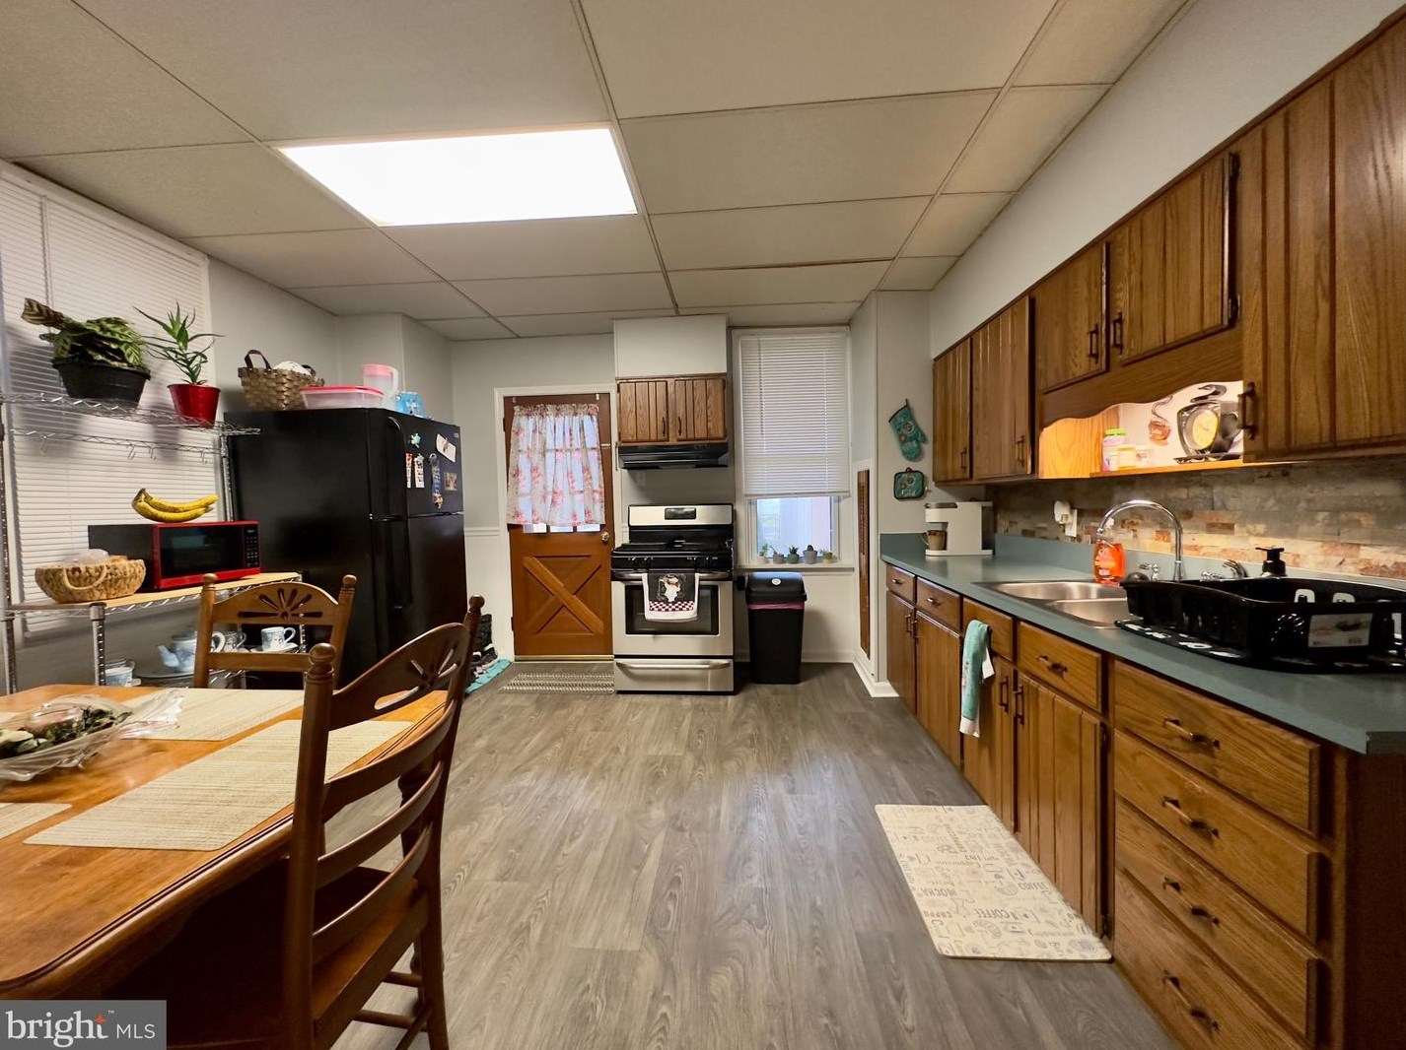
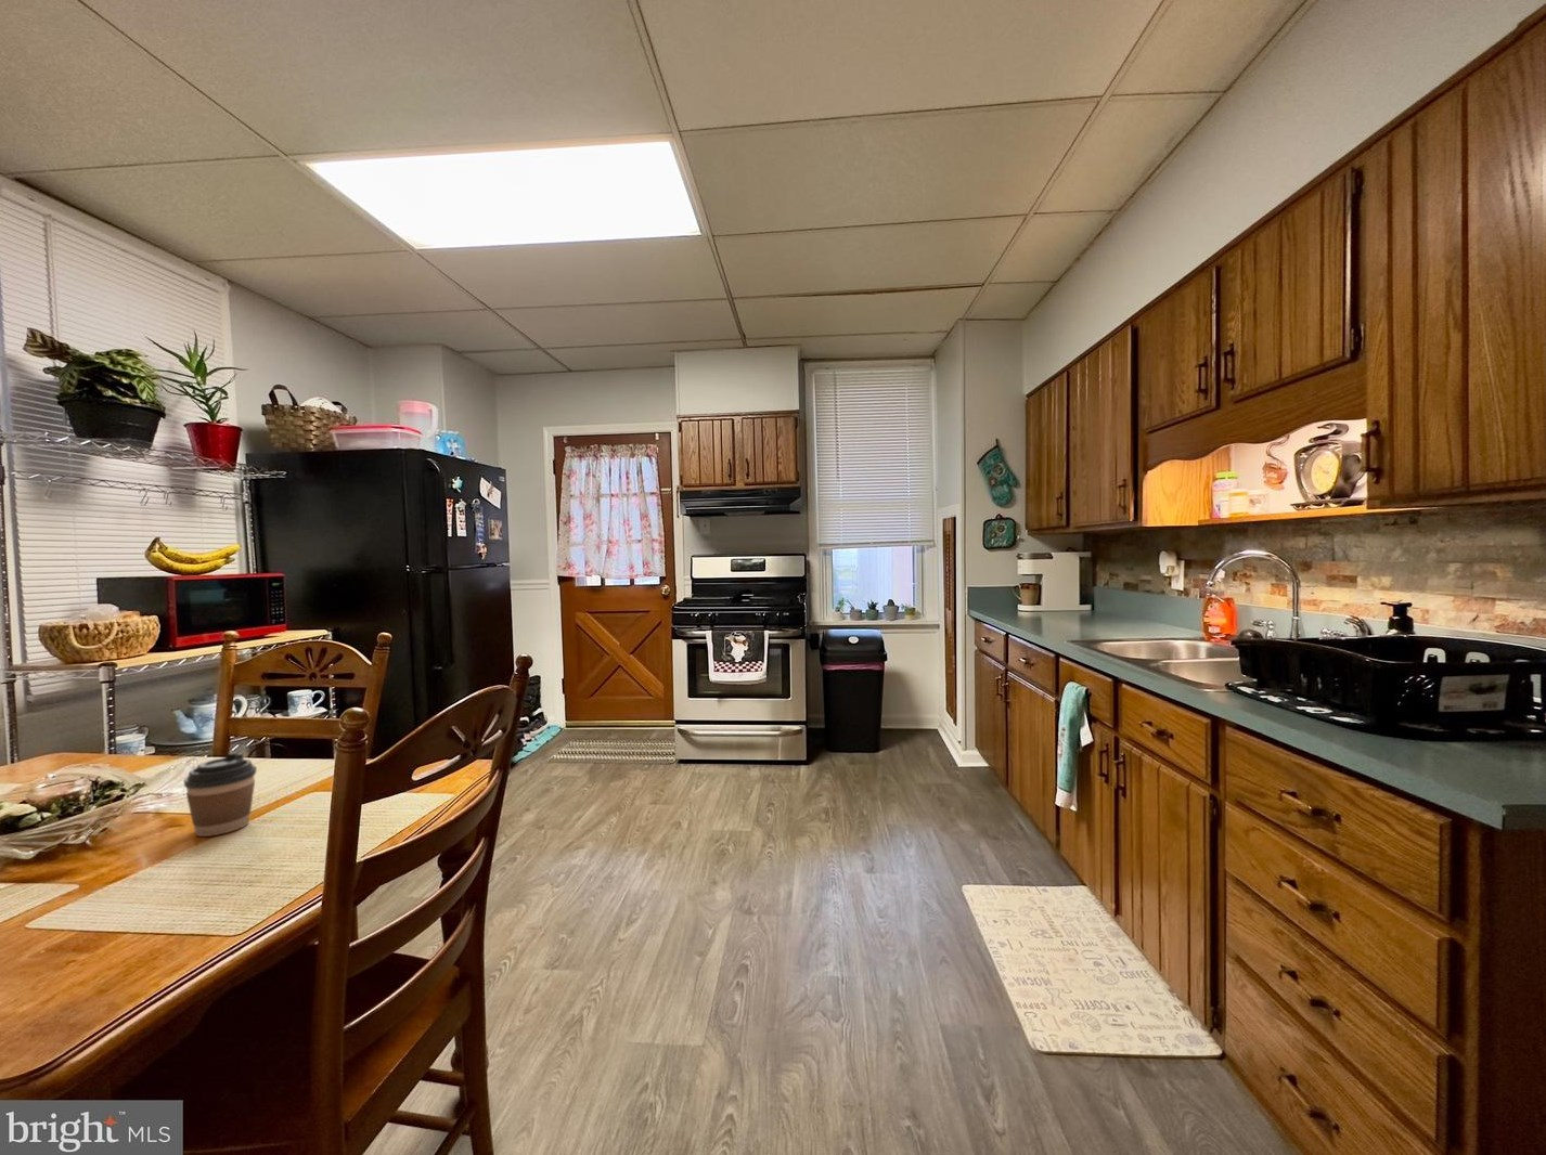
+ coffee cup [182,751,258,837]
